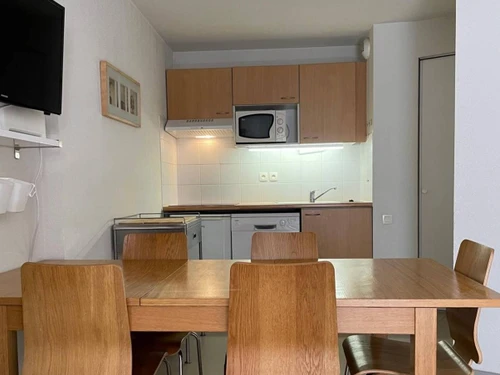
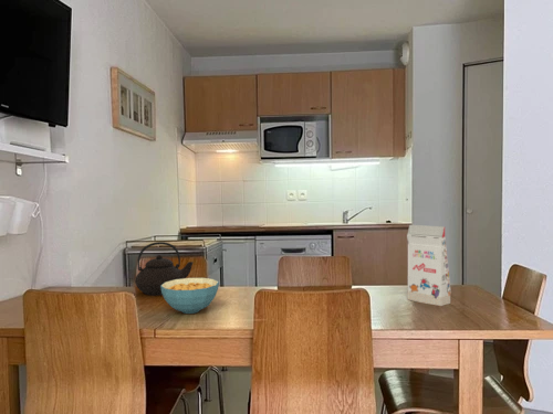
+ gift box [406,224,452,307]
+ cereal bowl [160,277,220,315]
+ teapot [134,241,195,297]
